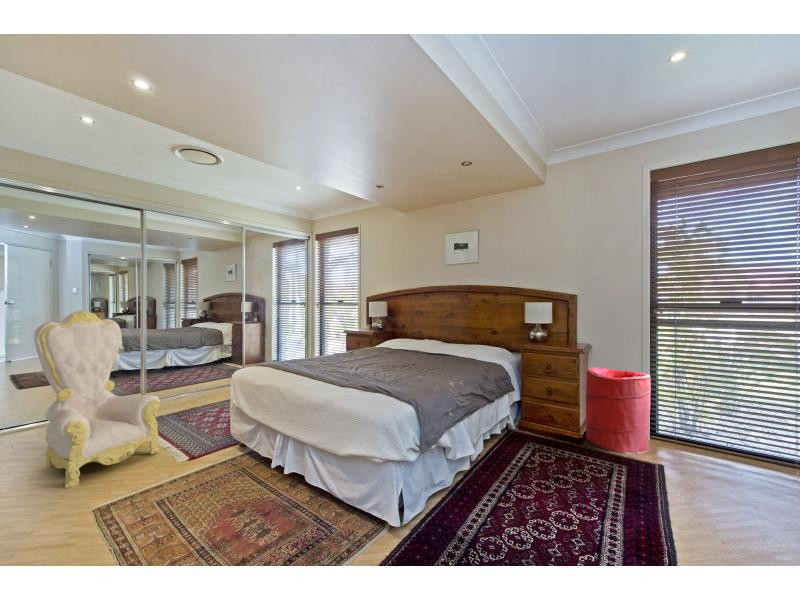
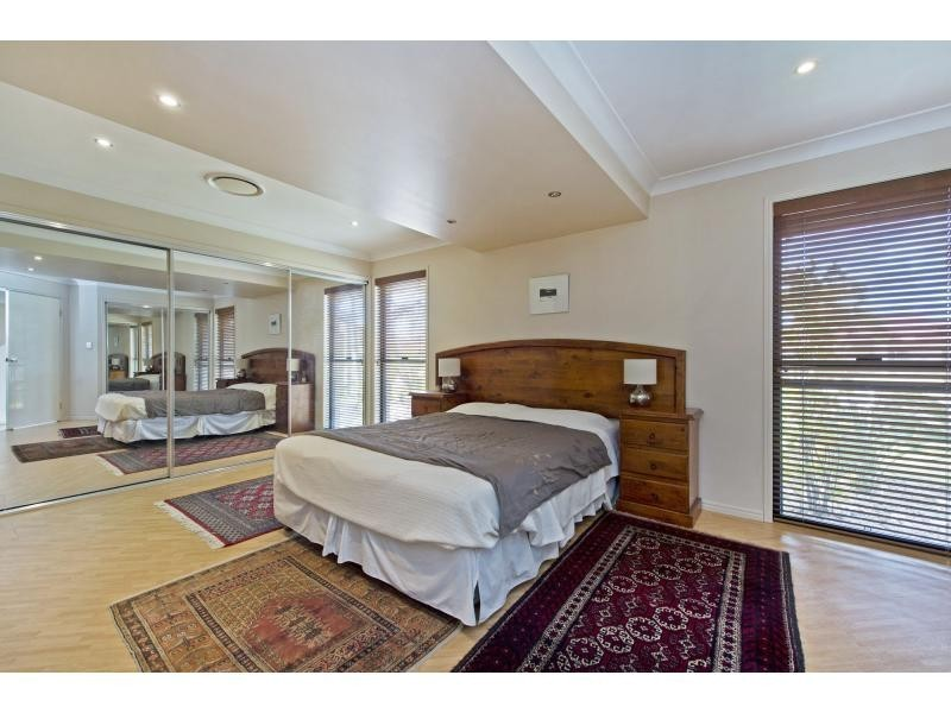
- laundry hamper [585,366,652,455]
- armchair [33,310,161,489]
